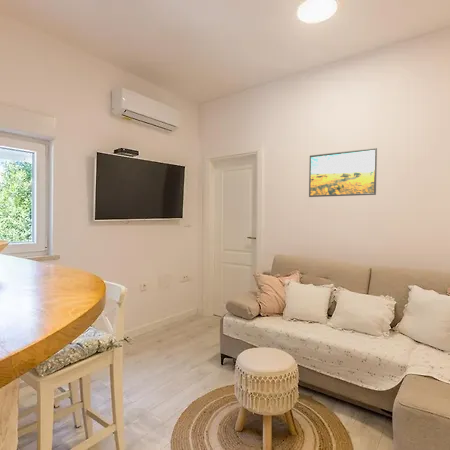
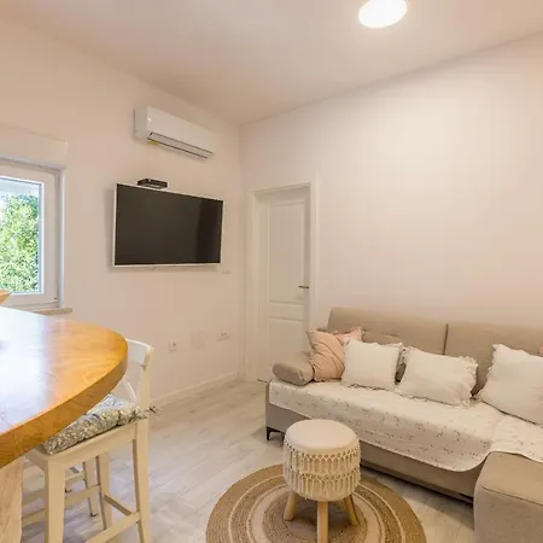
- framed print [308,147,378,198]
